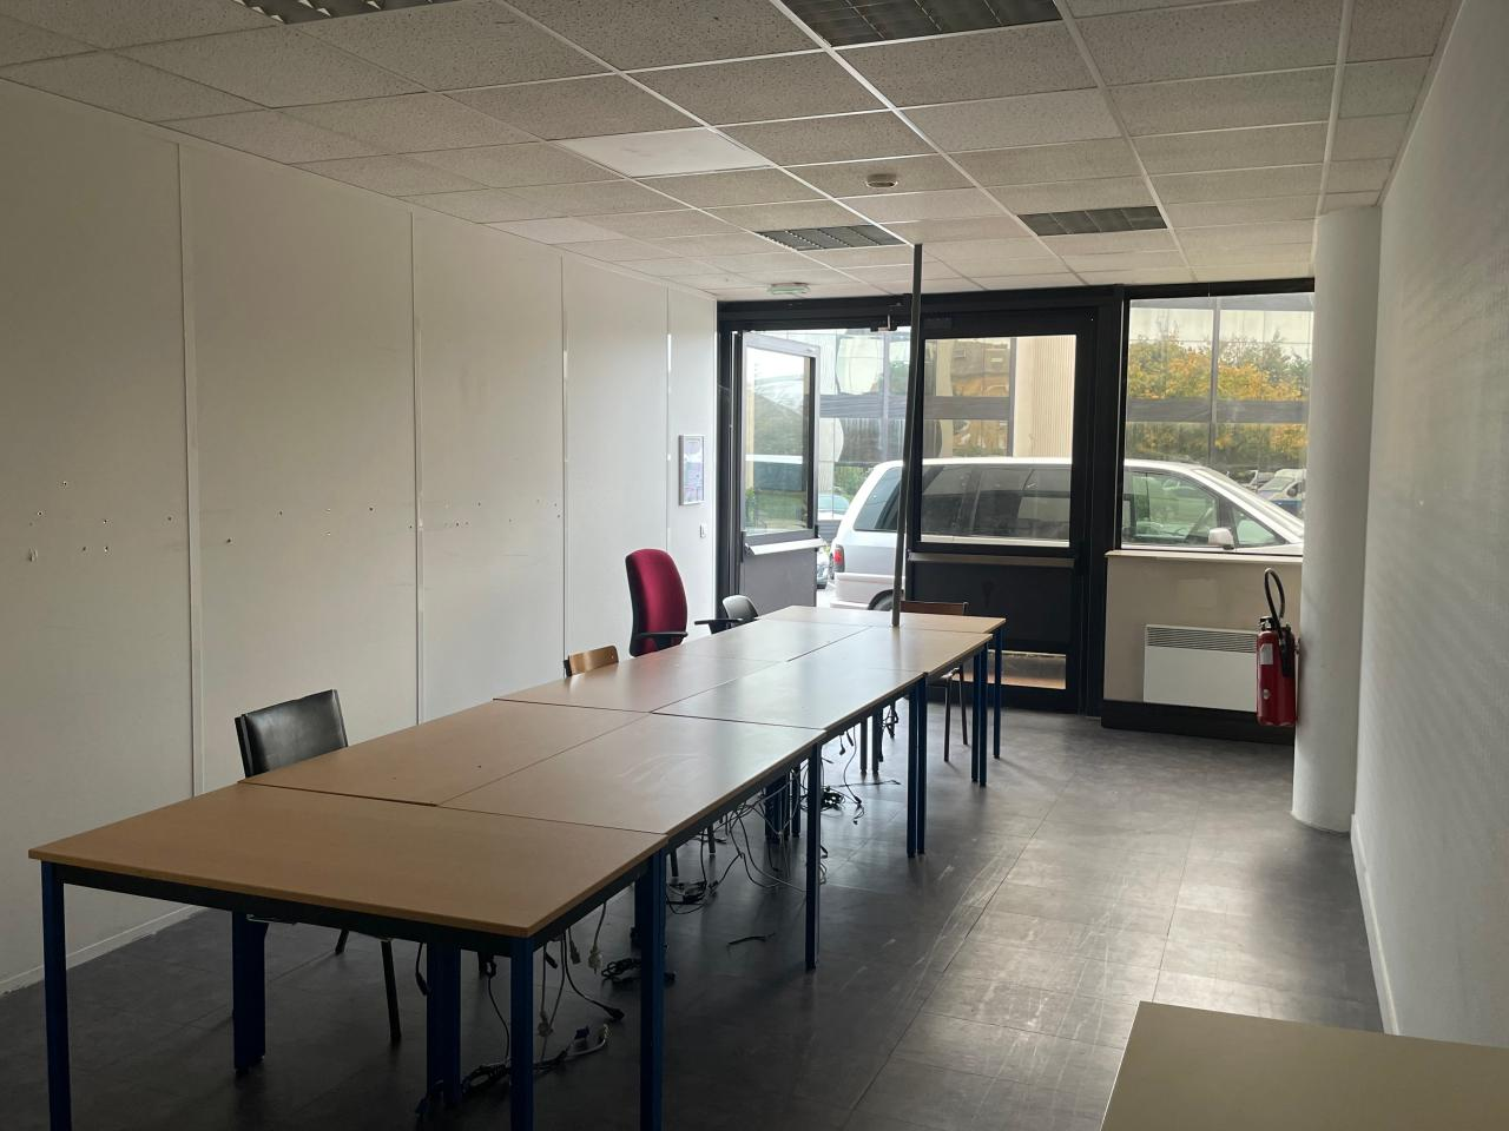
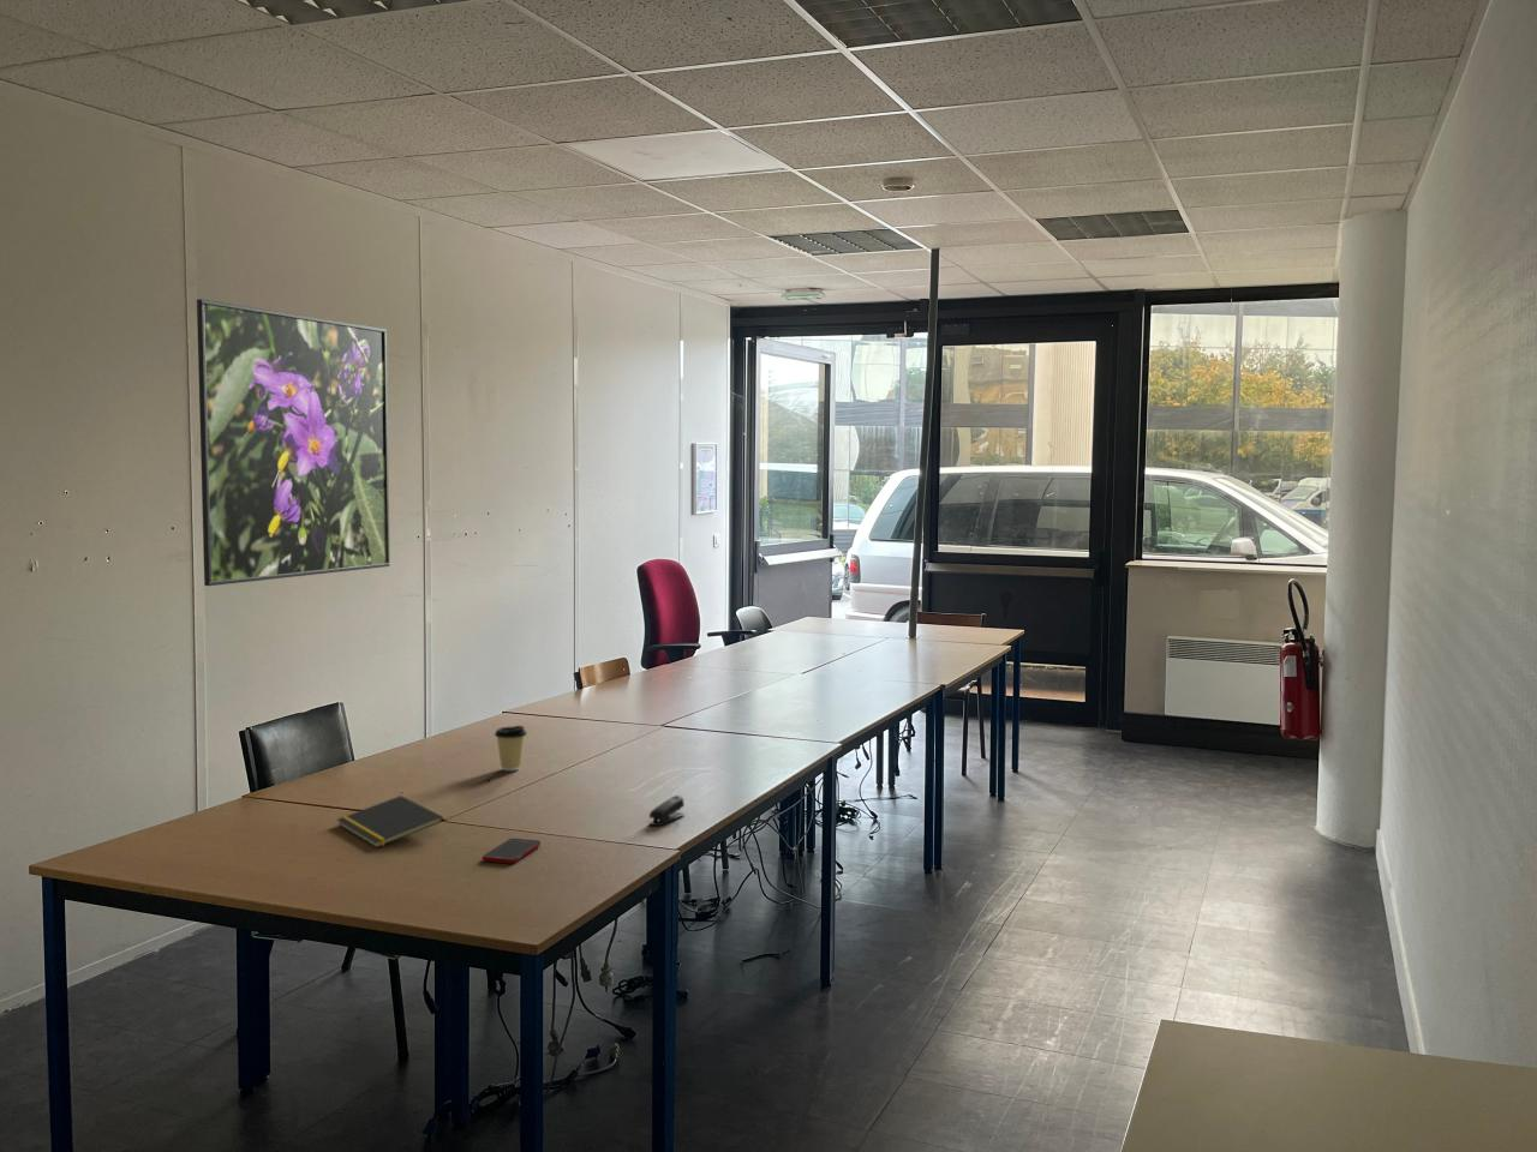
+ cell phone [482,837,541,864]
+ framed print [196,298,391,587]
+ notepad [336,794,444,848]
+ coffee cup [494,725,529,772]
+ stapler [647,794,686,826]
